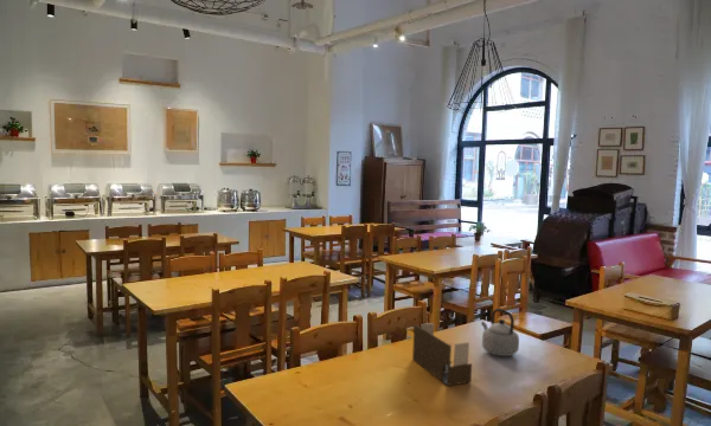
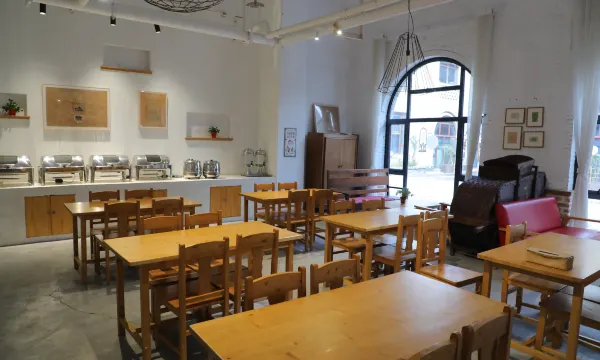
- teapot [480,308,520,357]
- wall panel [411,322,473,387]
